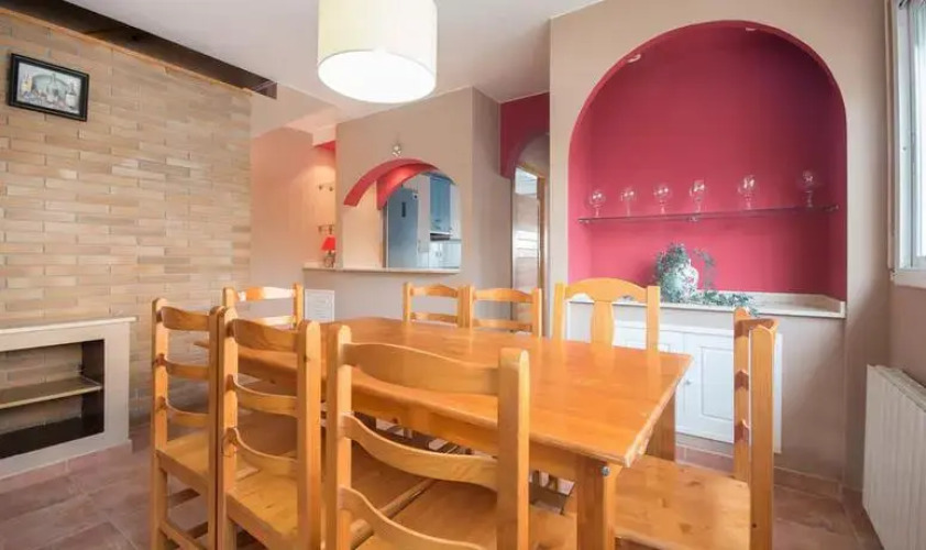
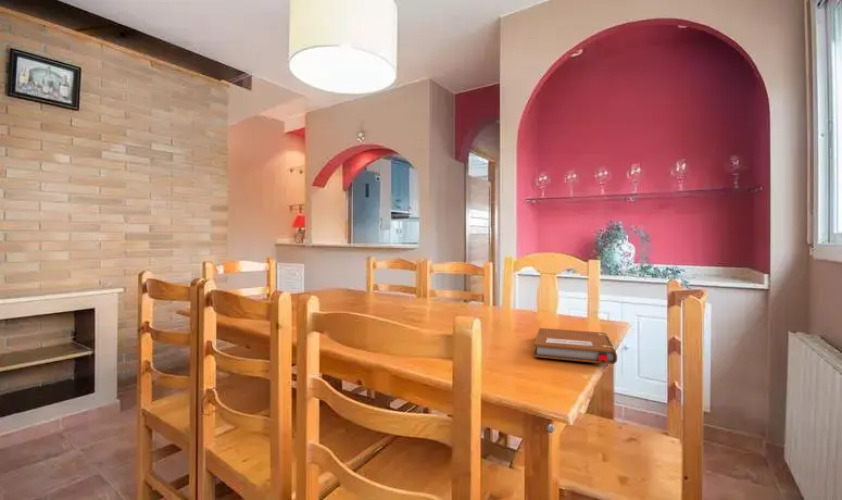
+ notebook [533,327,618,365]
